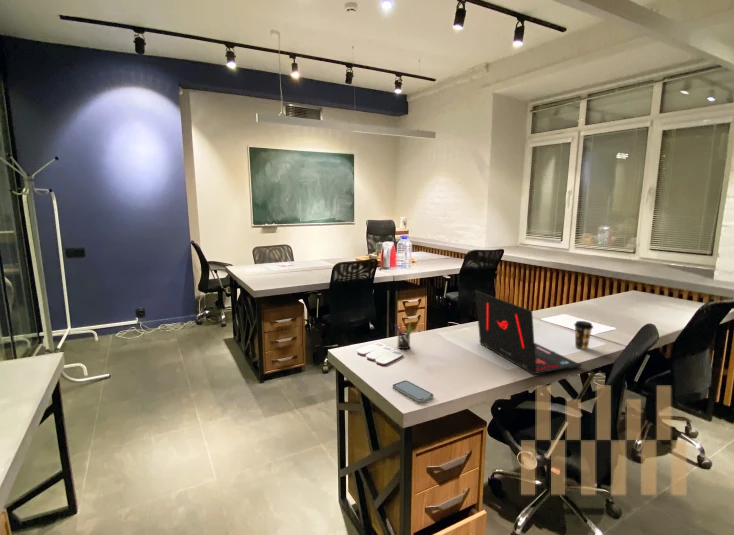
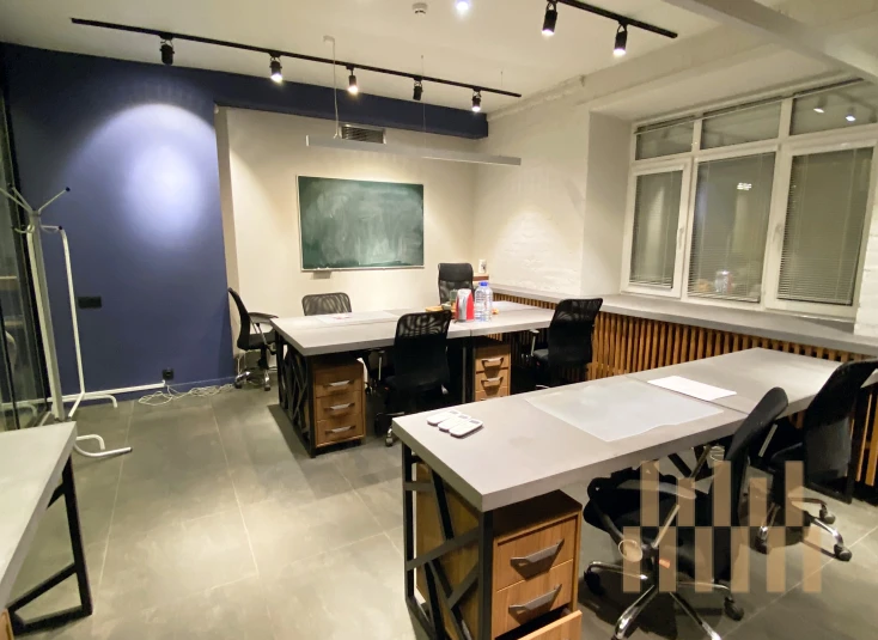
- pen holder [394,322,413,350]
- coffee cup [573,320,594,350]
- laptop [474,290,583,375]
- smartphone [392,380,435,403]
